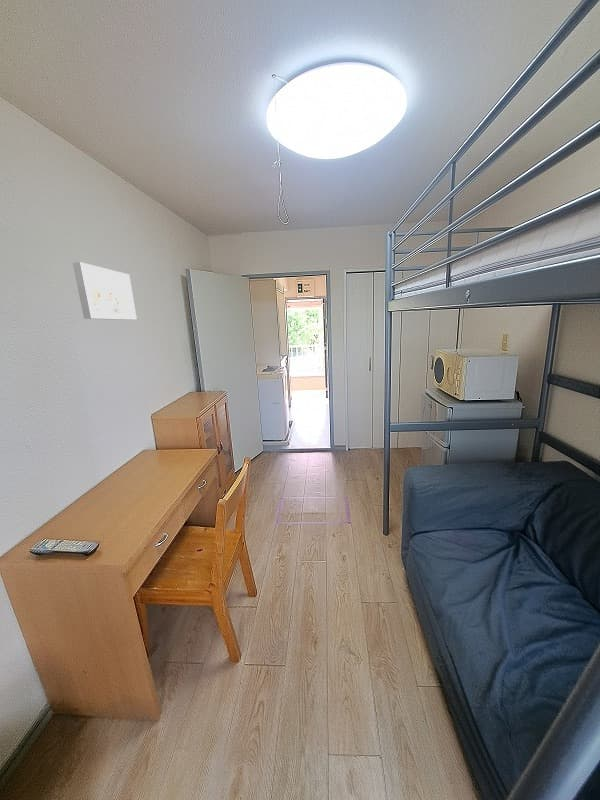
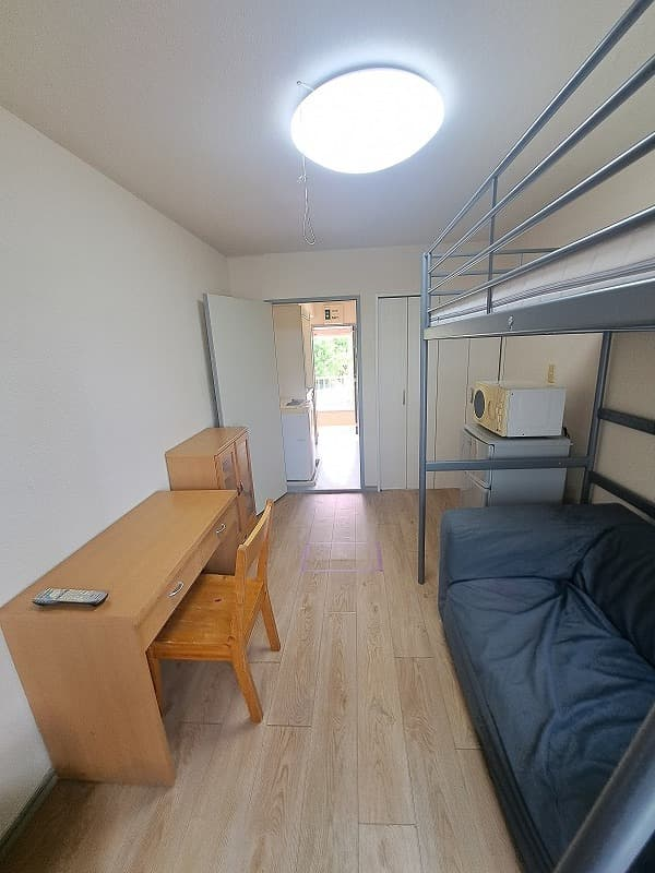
- wall art [72,261,138,321]
